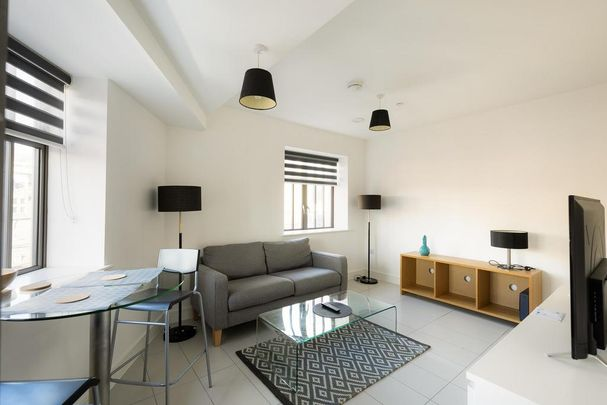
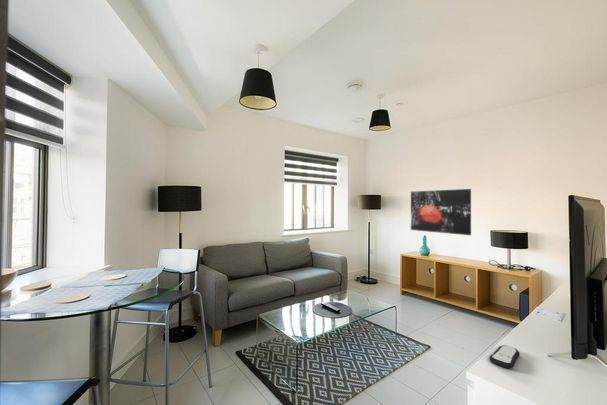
+ remote control [488,344,521,369]
+ wall art [410,188,472,236]
